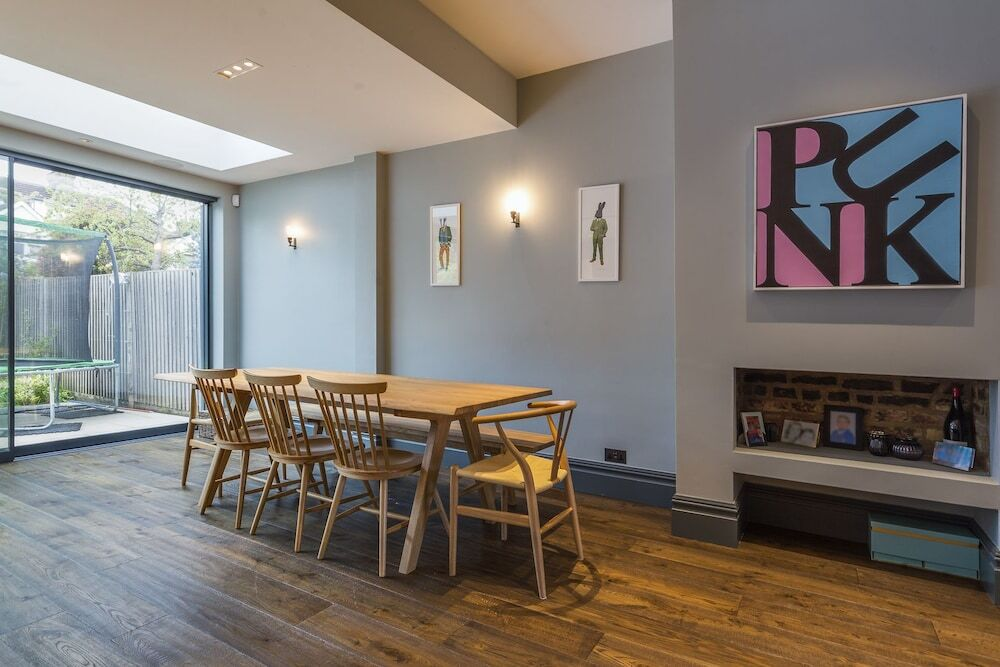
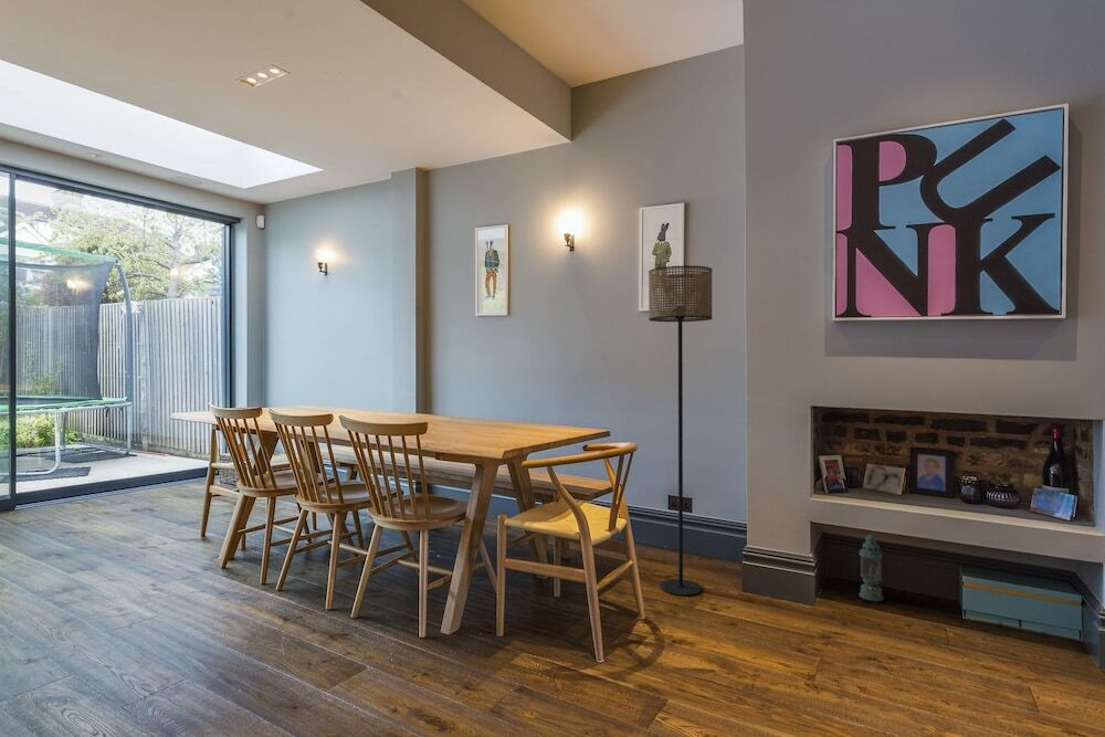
+ floor lamp [648,264,714,597]
+ lantern [857,534,888,602]
